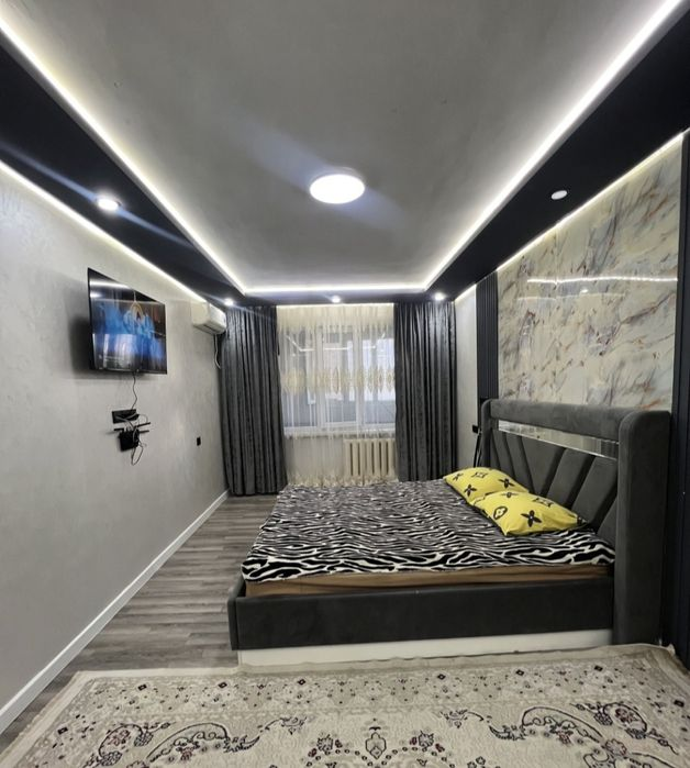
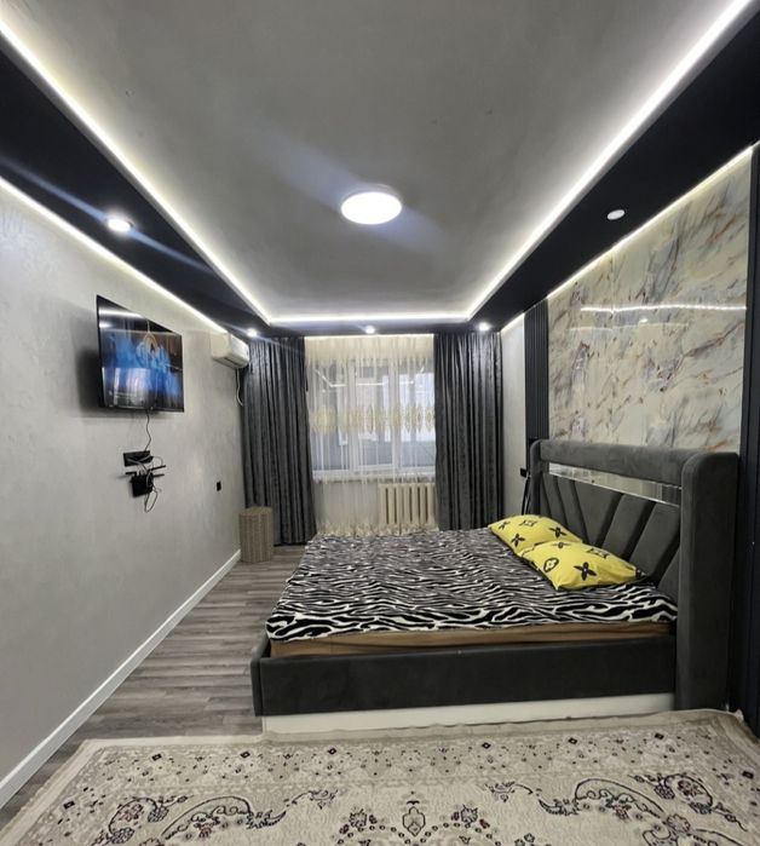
+ laundry hamper [237,502,275,564]
